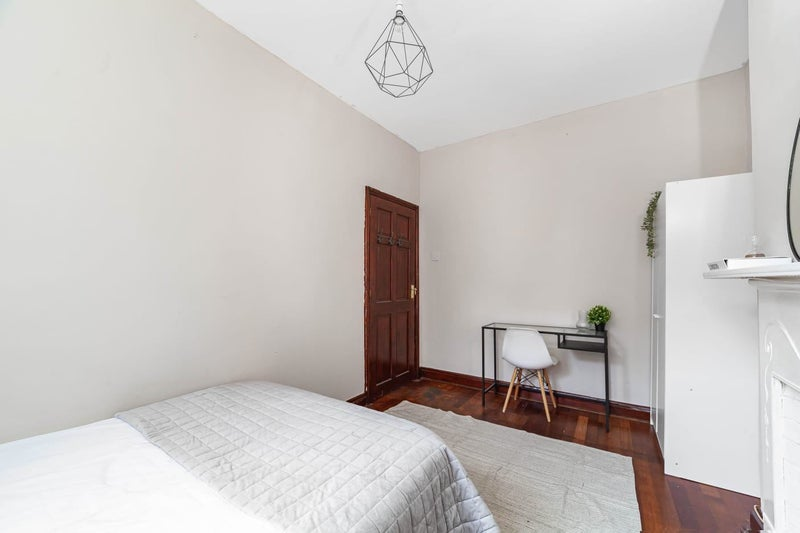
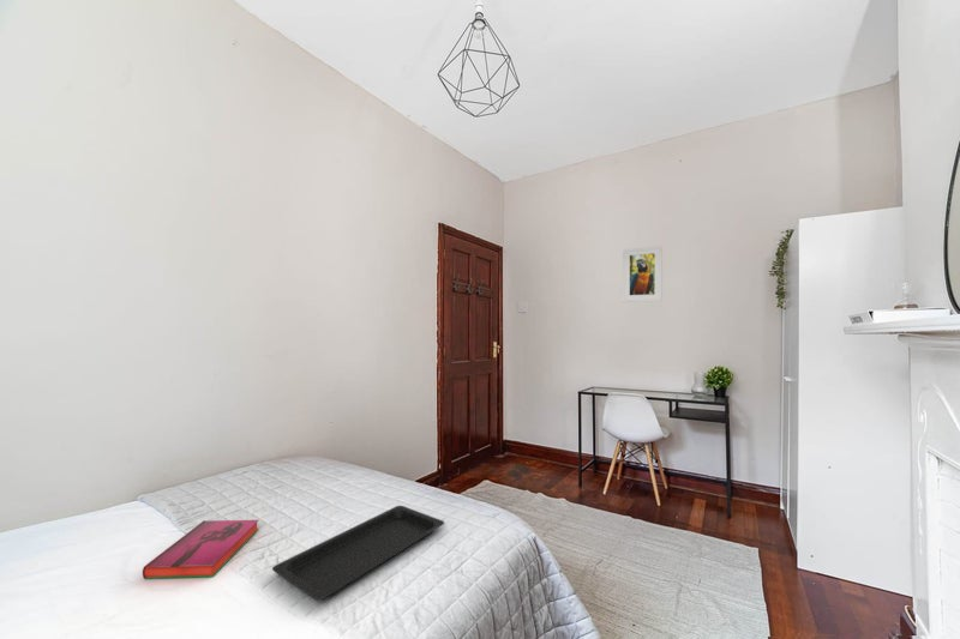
+ serving tray [271,505,445,601]
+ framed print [622,245,664,303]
+ hardback book [142,519,260,580]
